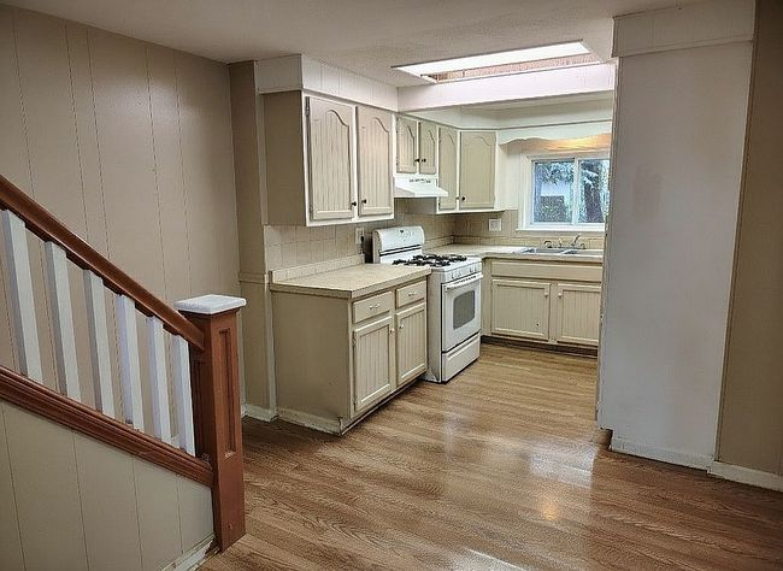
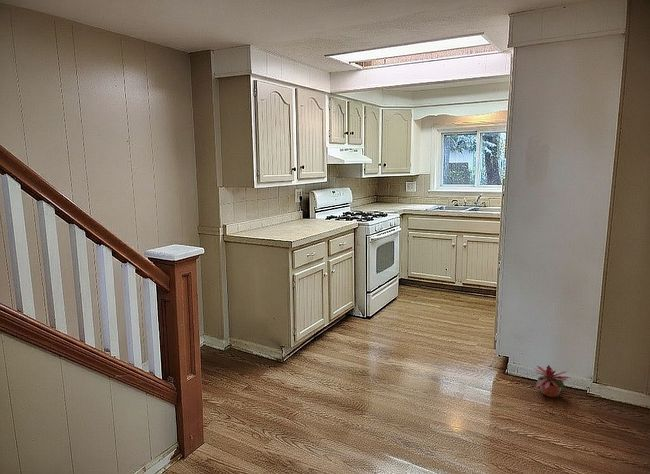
+ potted plant [534,364,572,398]
